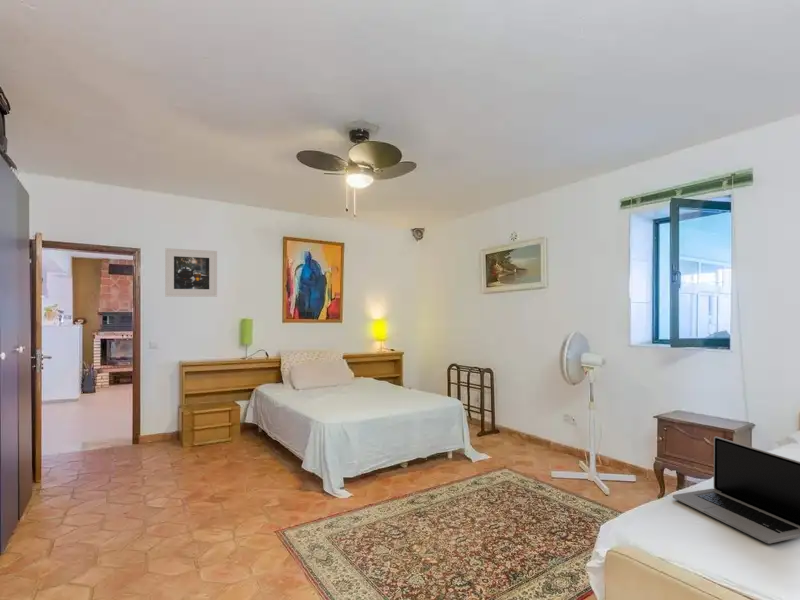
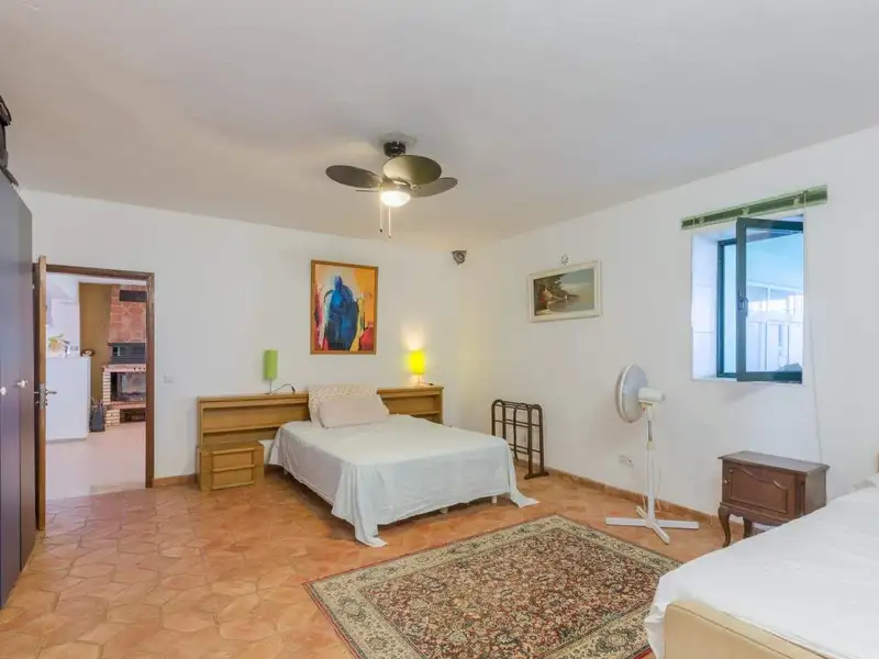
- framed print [164,247,218,298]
- laptop [672,436,800,544]
